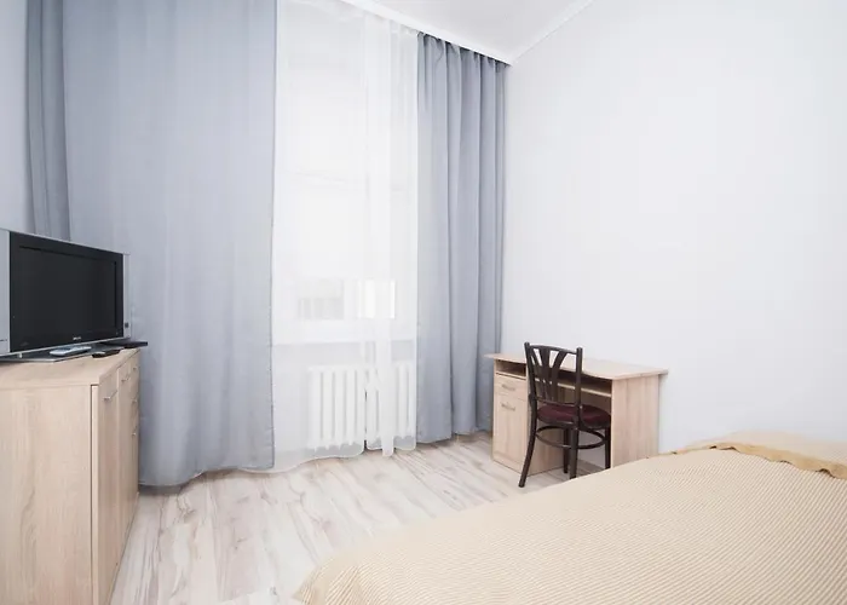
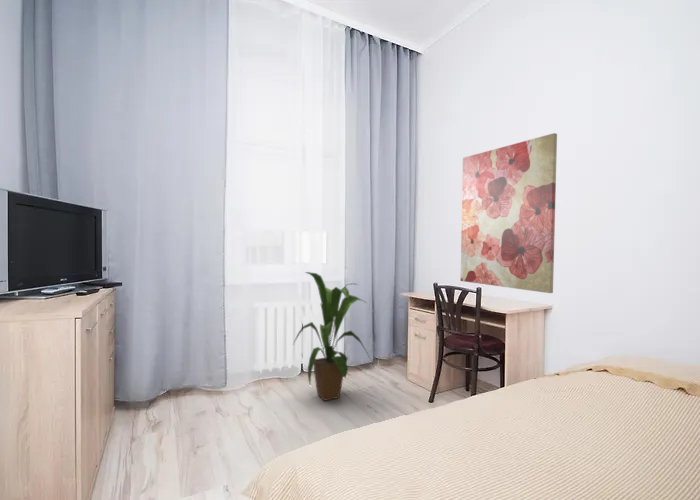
+ house plant [292,271,375,402]
+ wall art [459,132,558,294]
